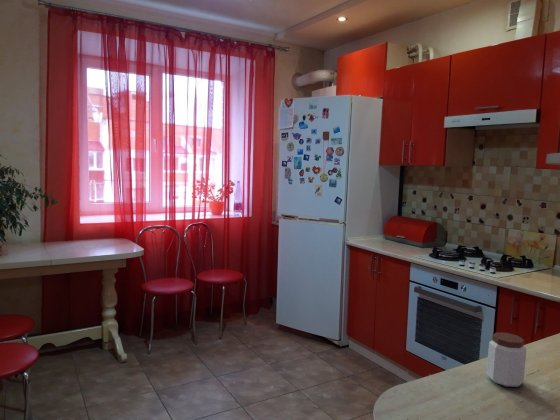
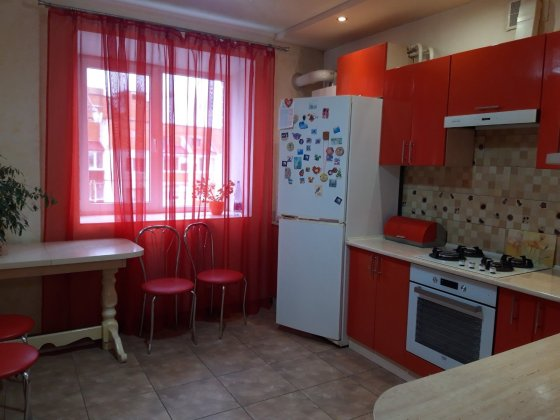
- peanut butter [486,331,527,388]
